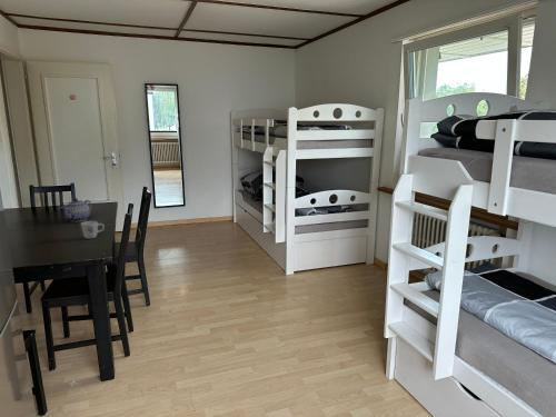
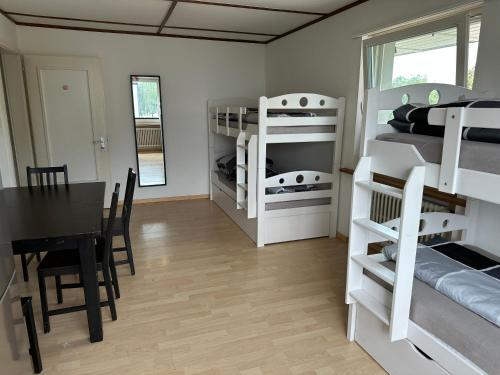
- teapot [59,197,93,222]
- mug [80,220,106,240]
